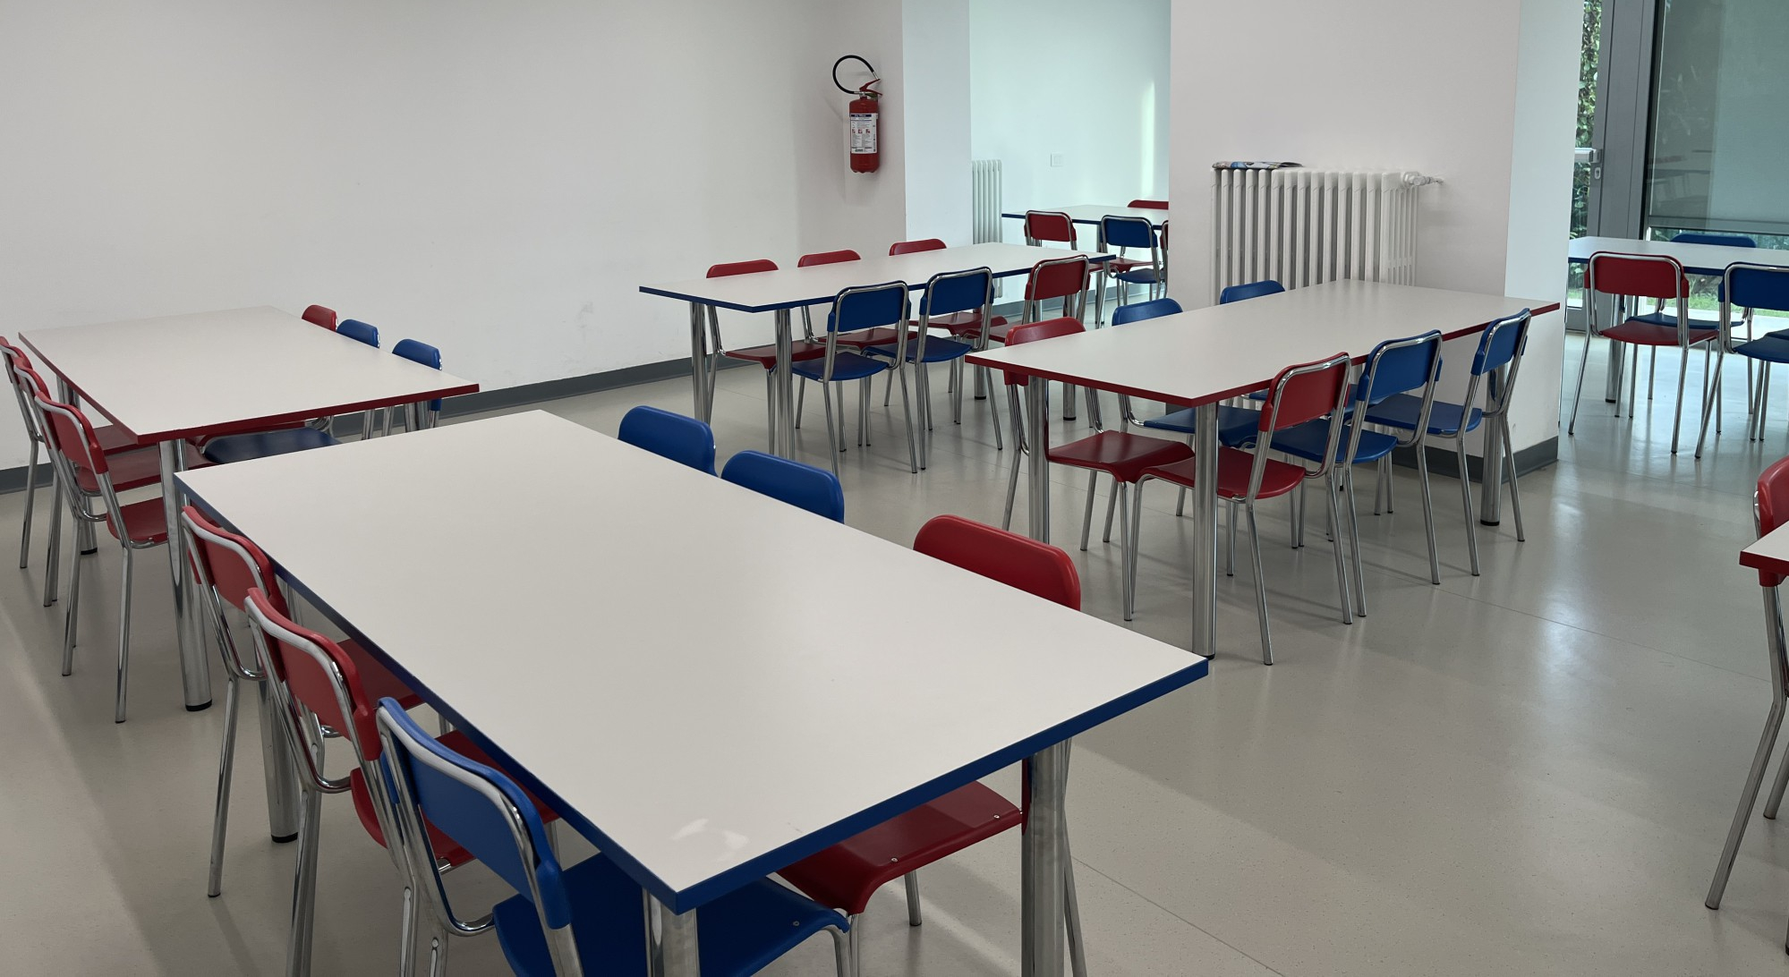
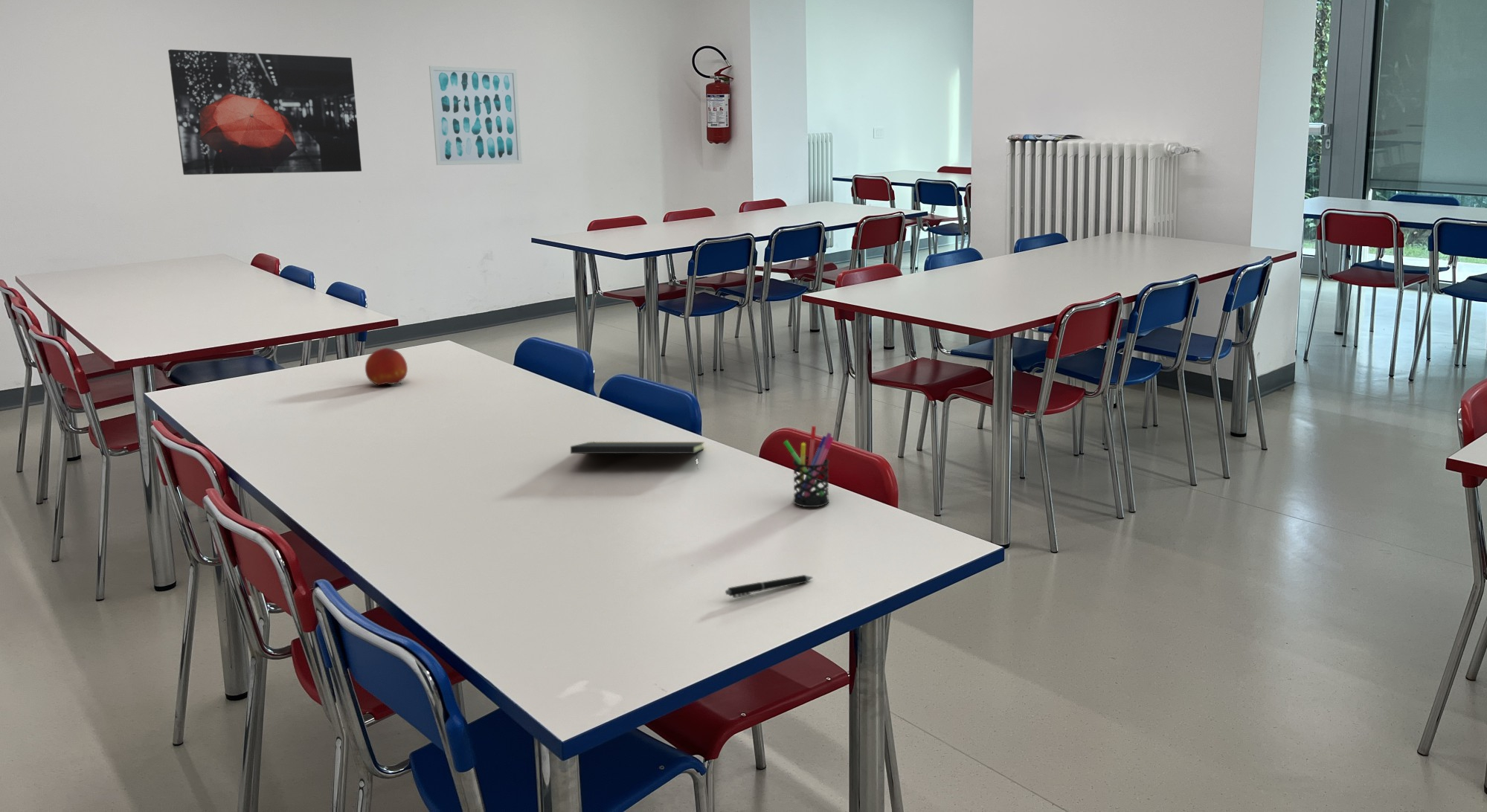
+ fruit [364,347,408,387]
+ wall art [428,65,523,166]
+ pen [725,574,815,599]
+ pen holder [783,425,835,508]
+ notepad [570,441,705,471]
+ wall art [167,48,362,175]
